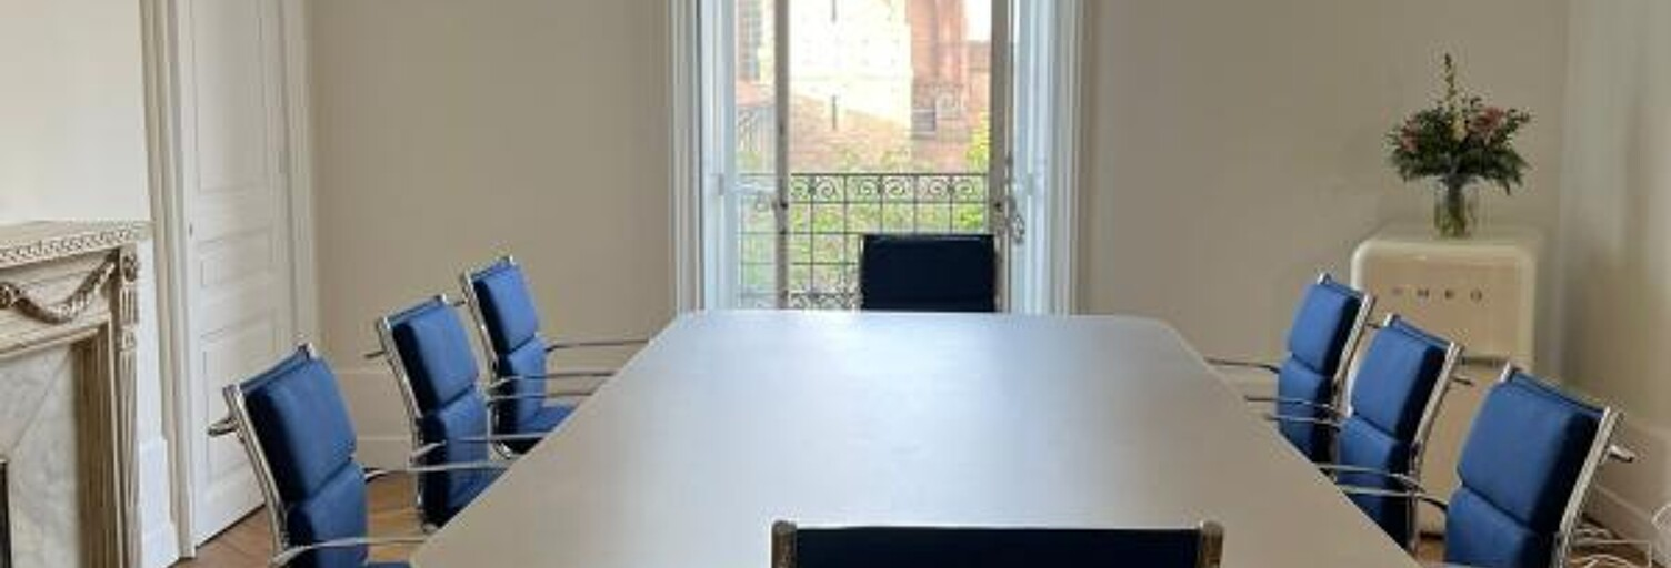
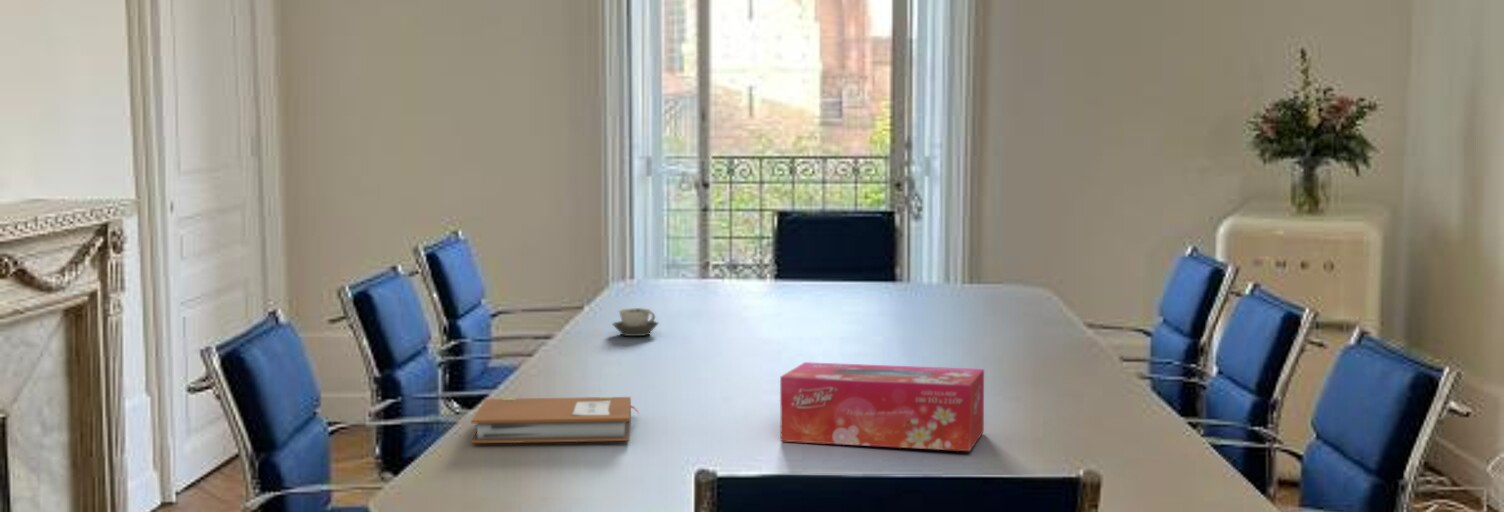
+ cup [611,307,660,337]
+ tissue box [779,361,985,452]
+ notebook [470,396,640,444]
